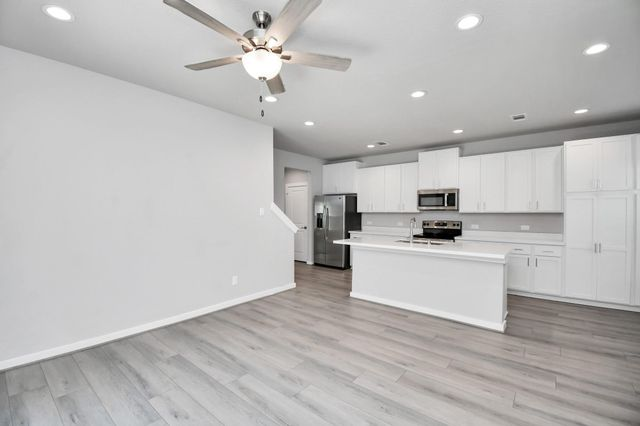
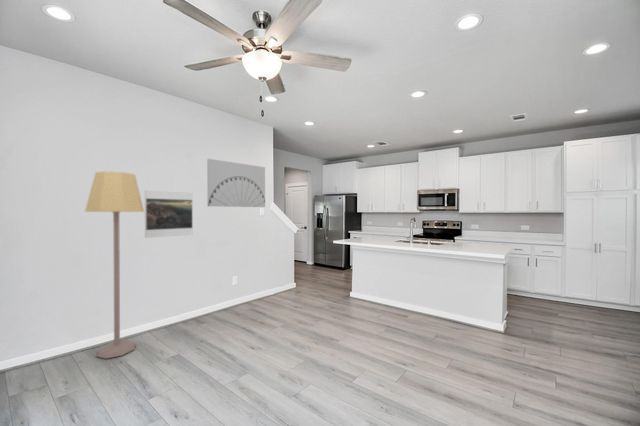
+ wall art [206,158,266,208]
+ lamp [84,170,145,360]
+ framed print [144,190,194,239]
